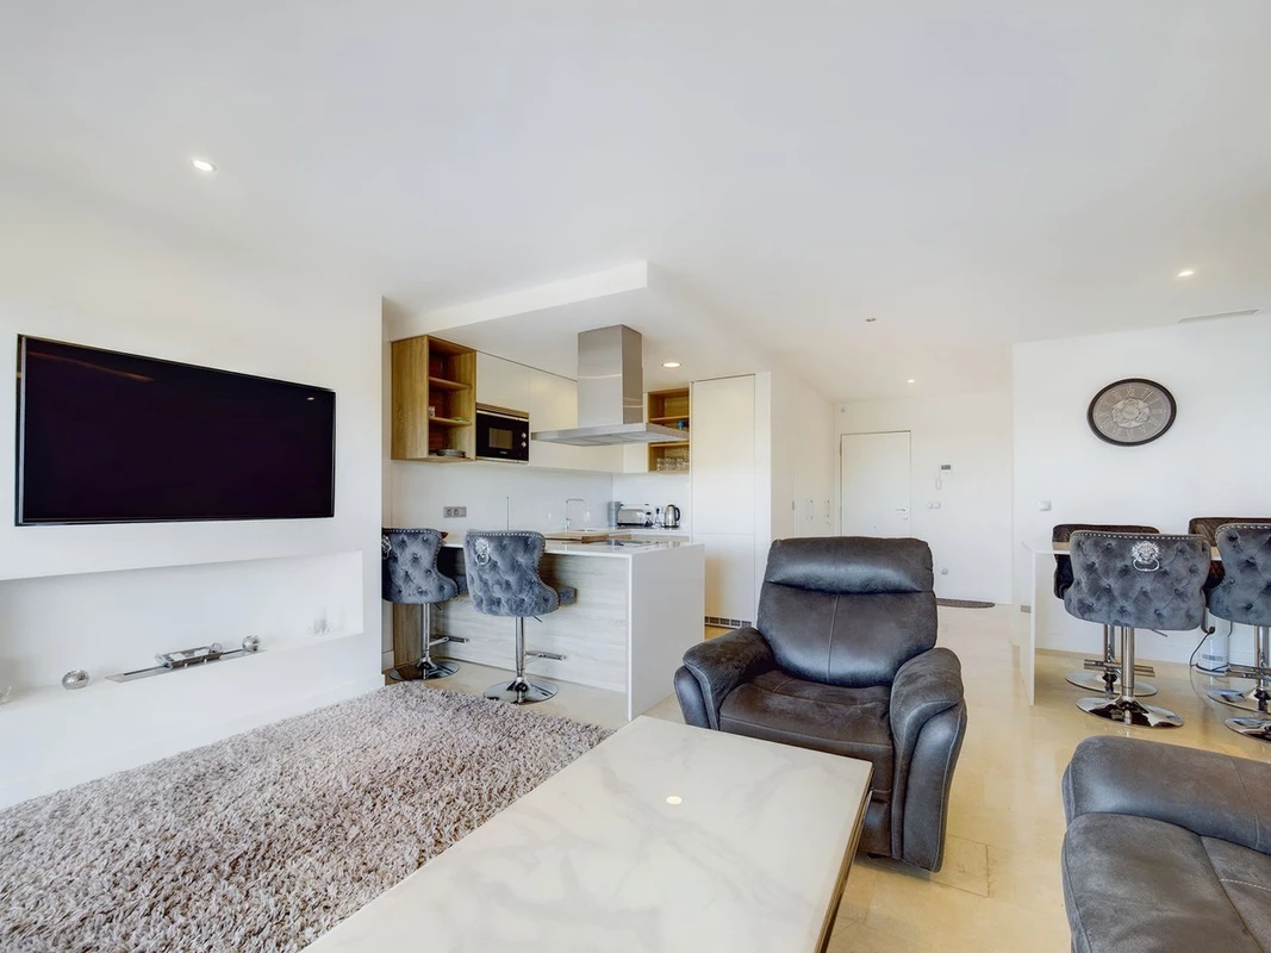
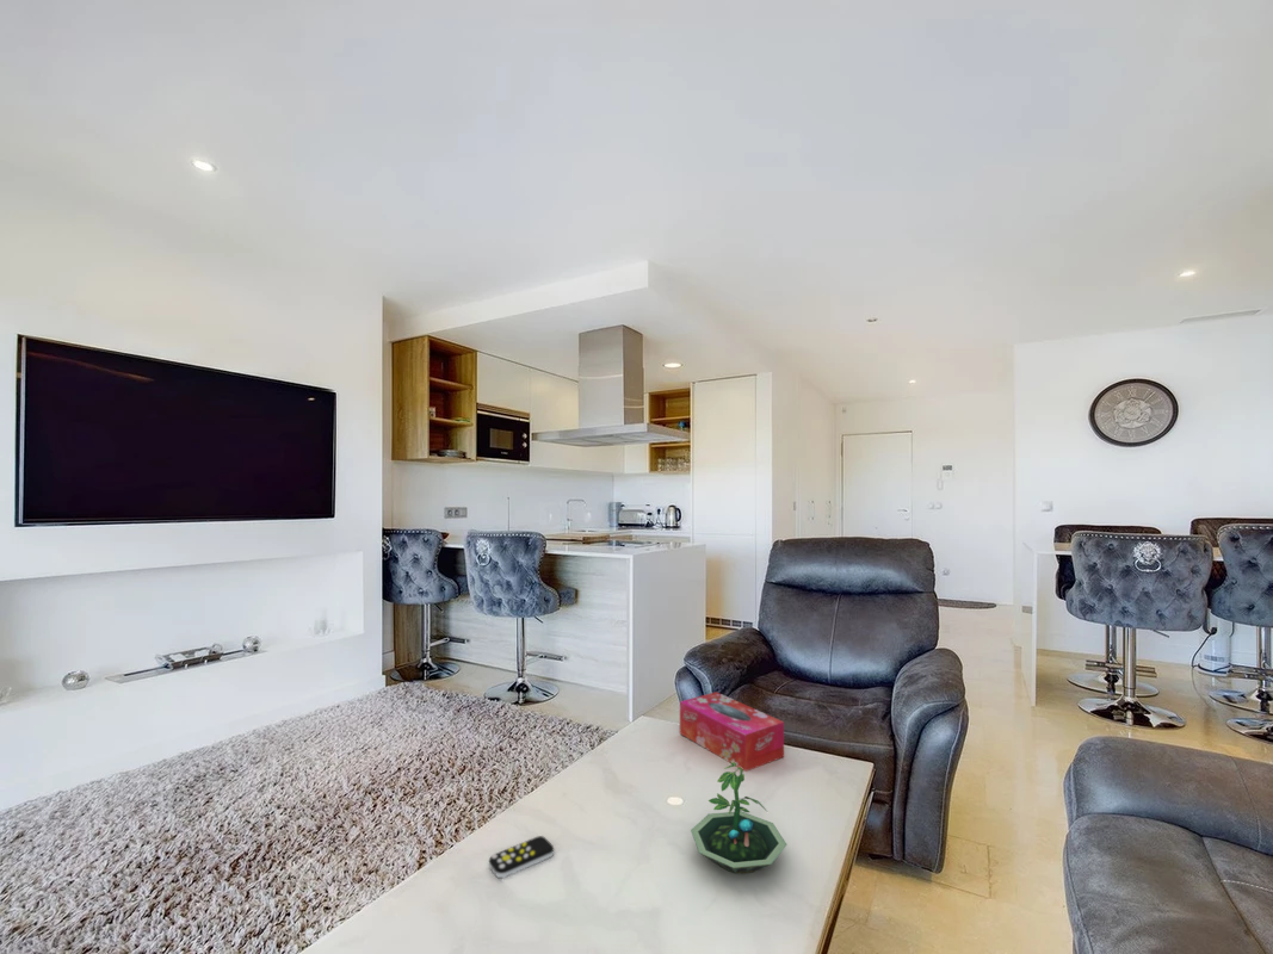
+ remote control [488,835,555,879]
+ terrarium [690,762,787,875]
+ tissue box [679,690,785,773]
